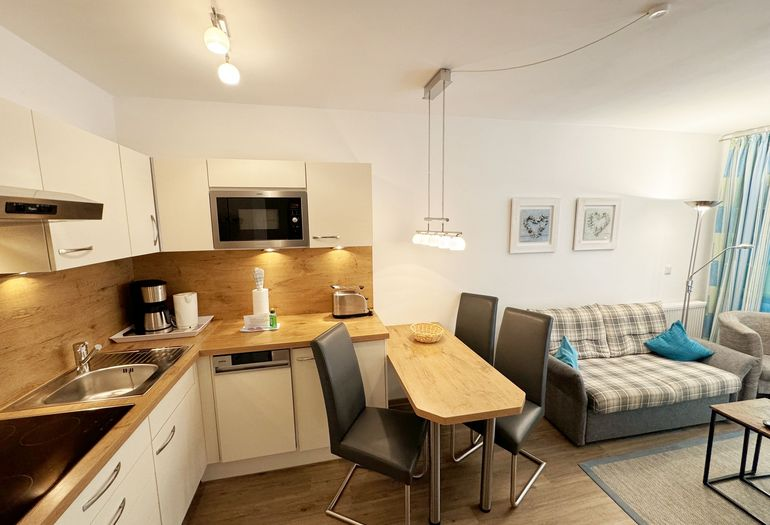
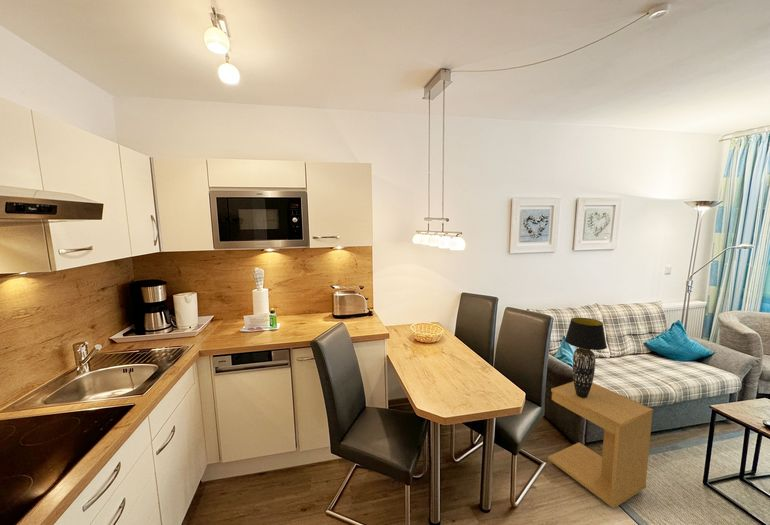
+ side table [547,380,654,510]
+ table lamp [564,317,608,398]
